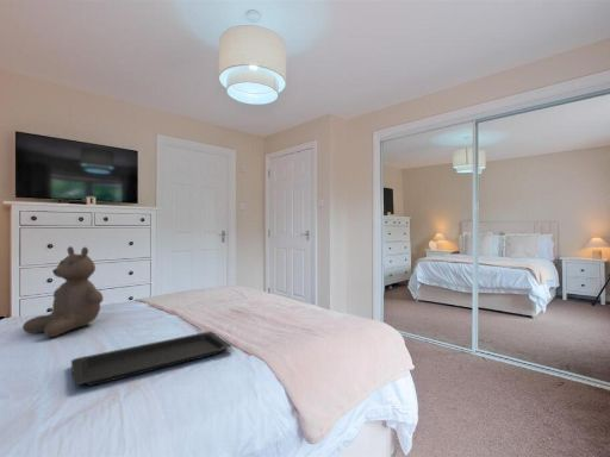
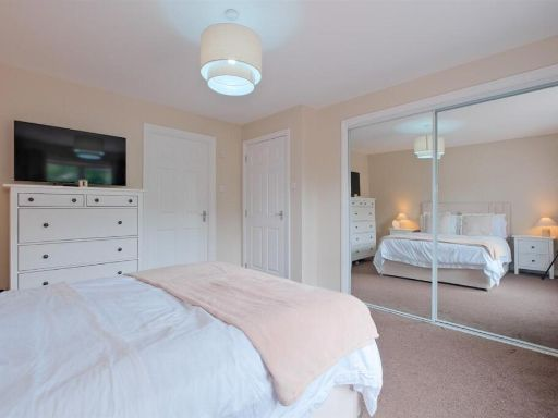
- teddy bear [21,245,104,338]
- serving tray [70,331,234,387]
